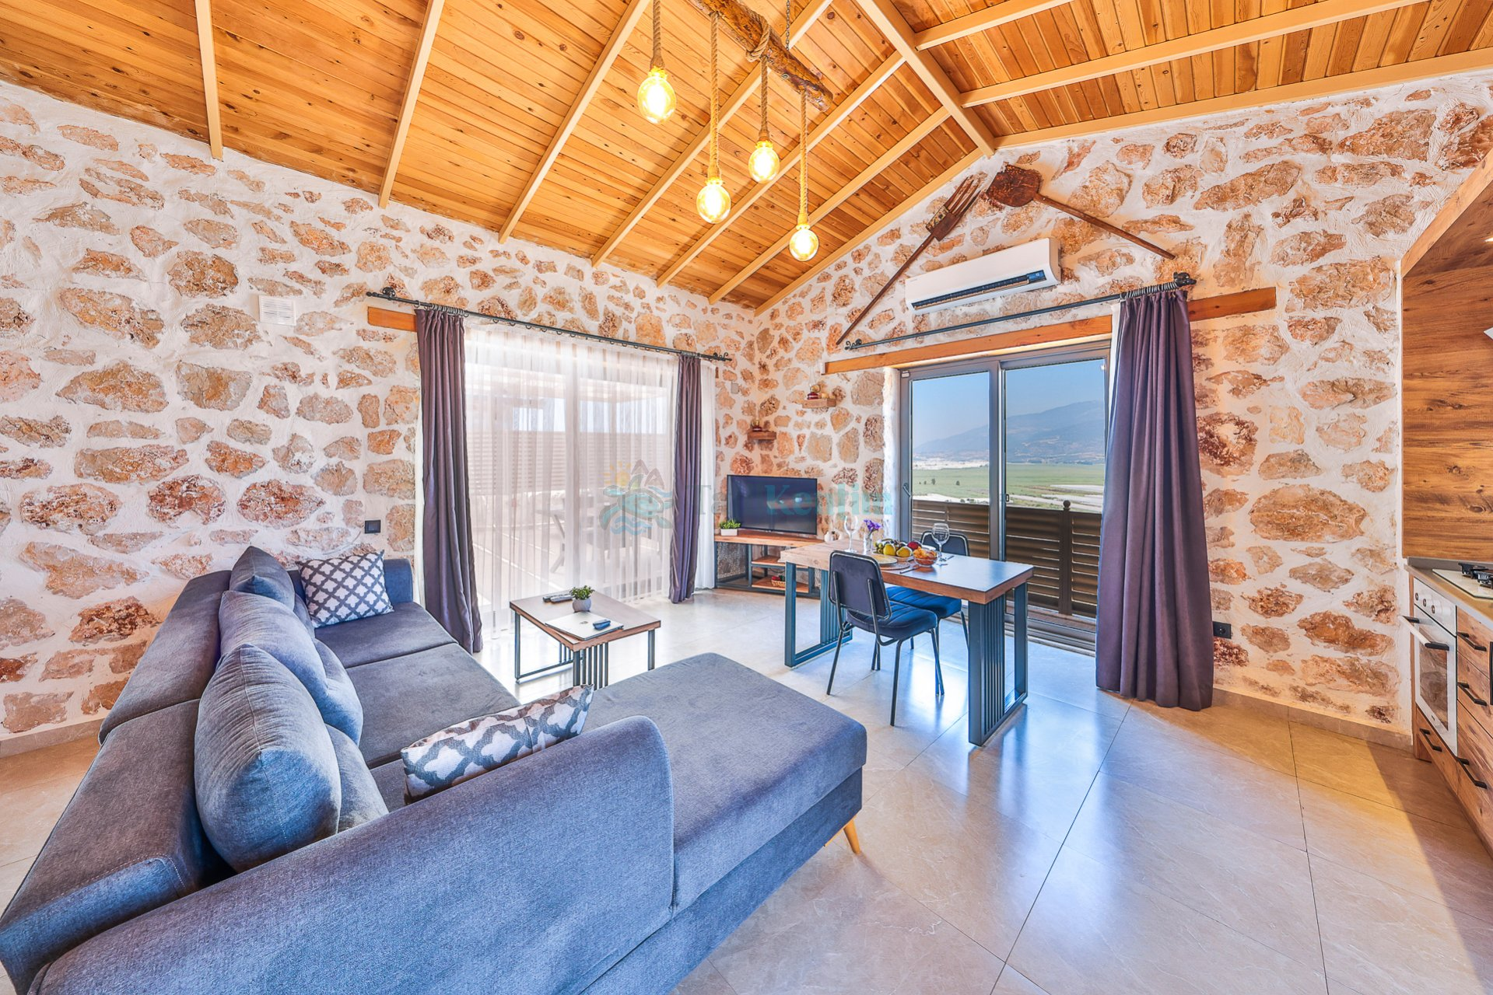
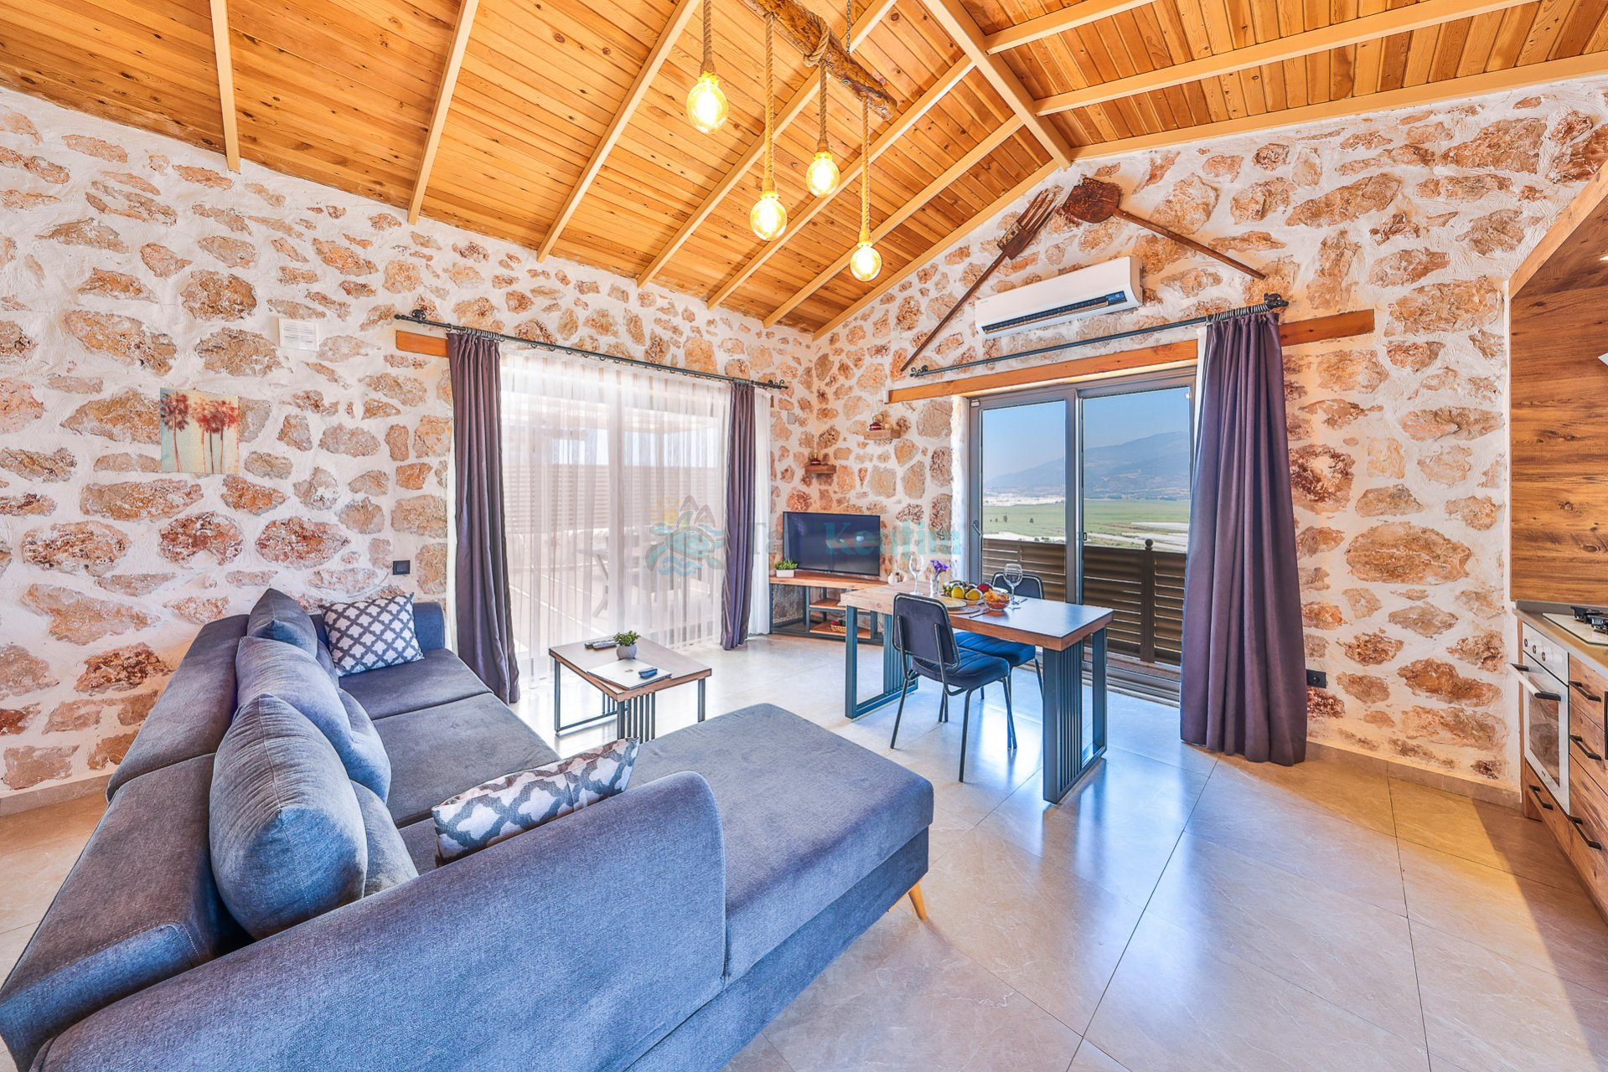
+ wall art [159,386,239,476]
